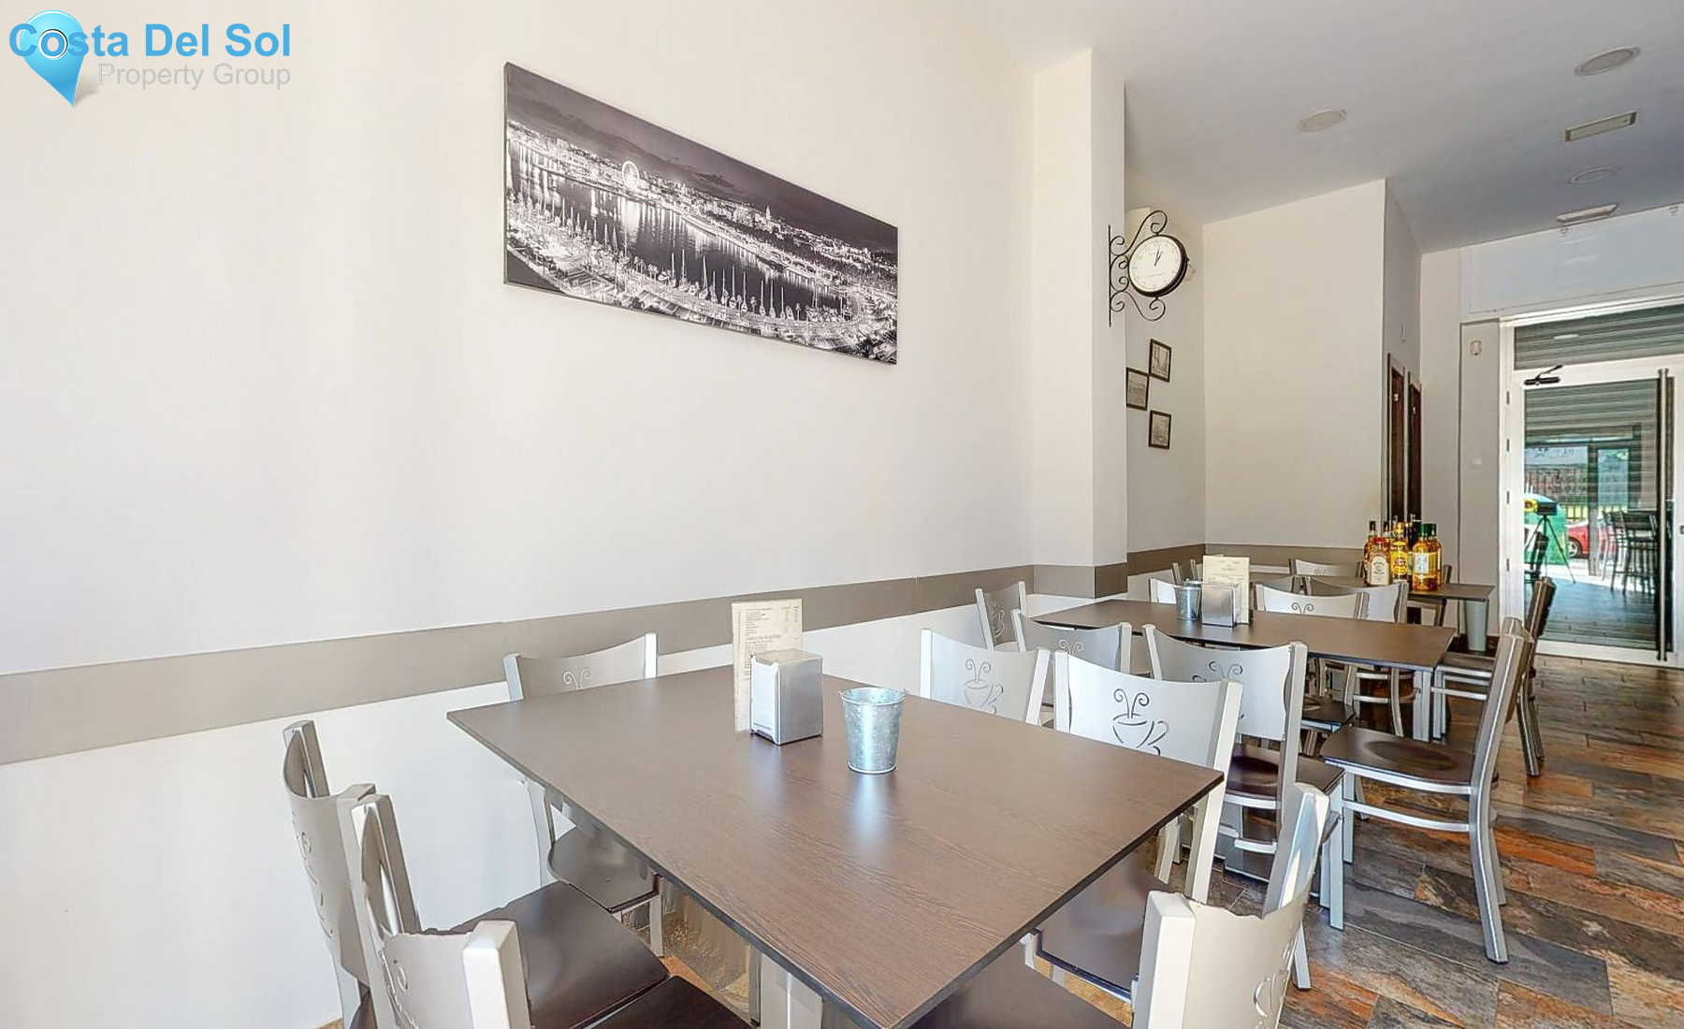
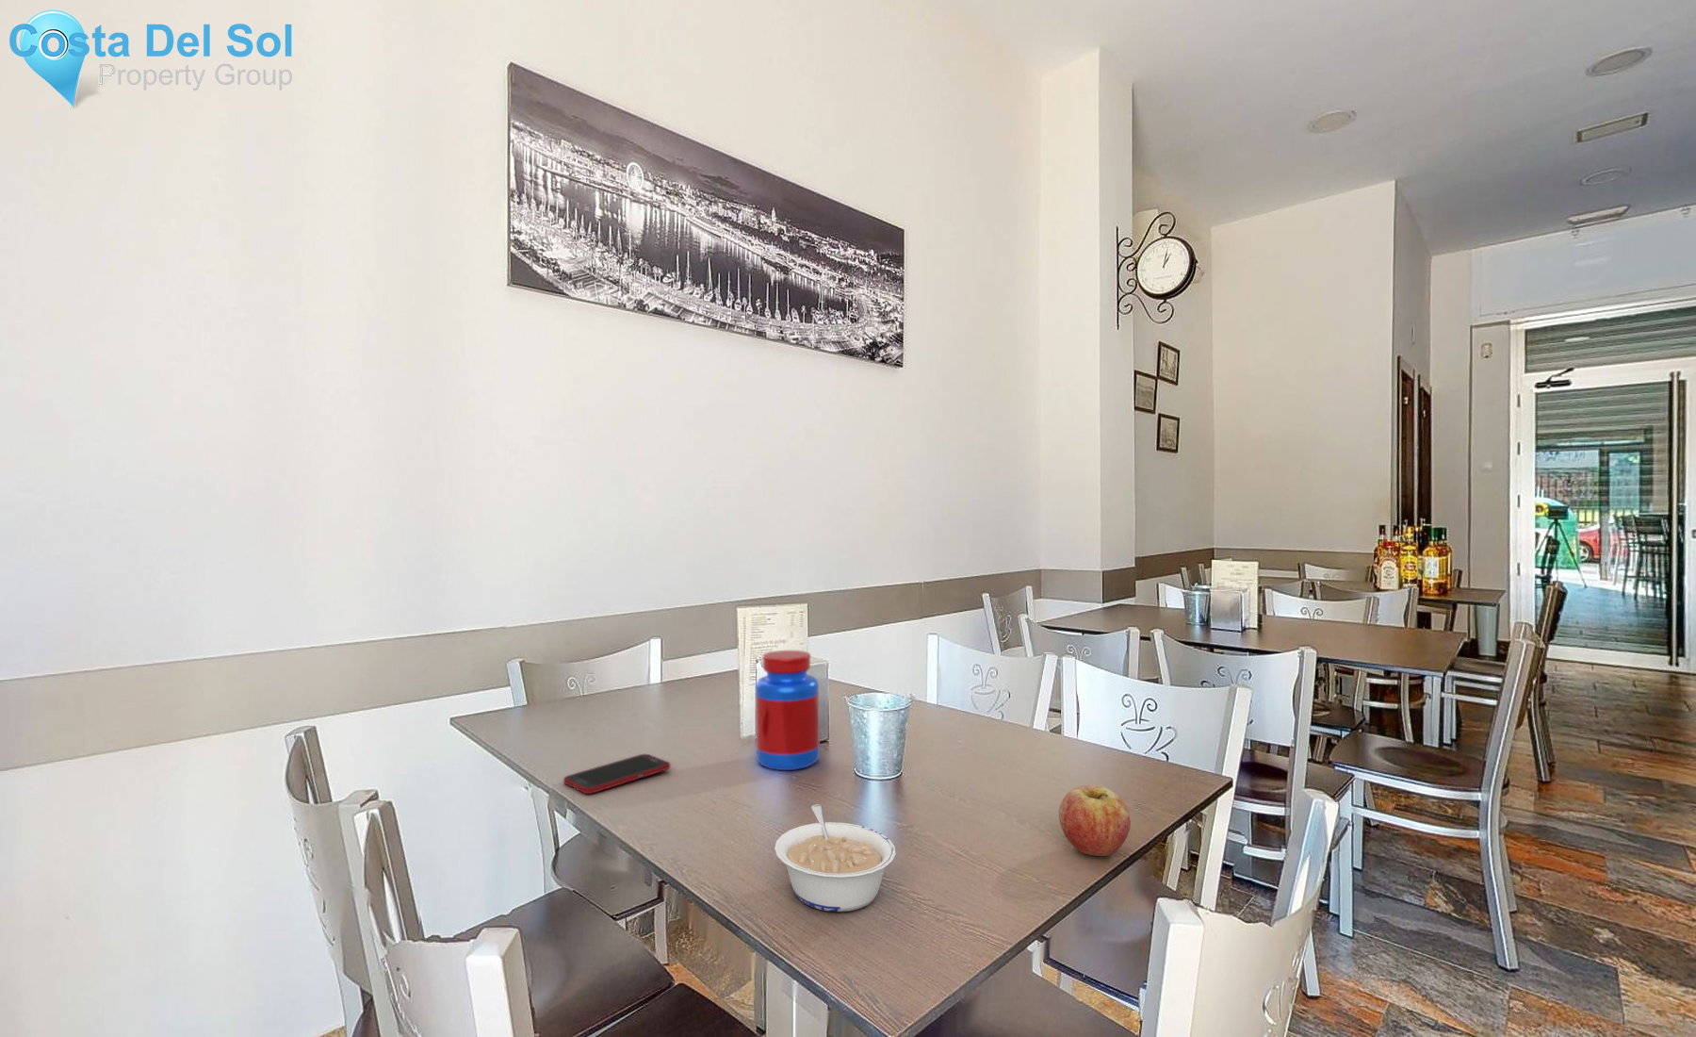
+ legume [774,803,896,912]
+ jar [755,649,820,772]
+ fruit [1058,784,1131,856]
+ cell phone [562,754,671,795]
